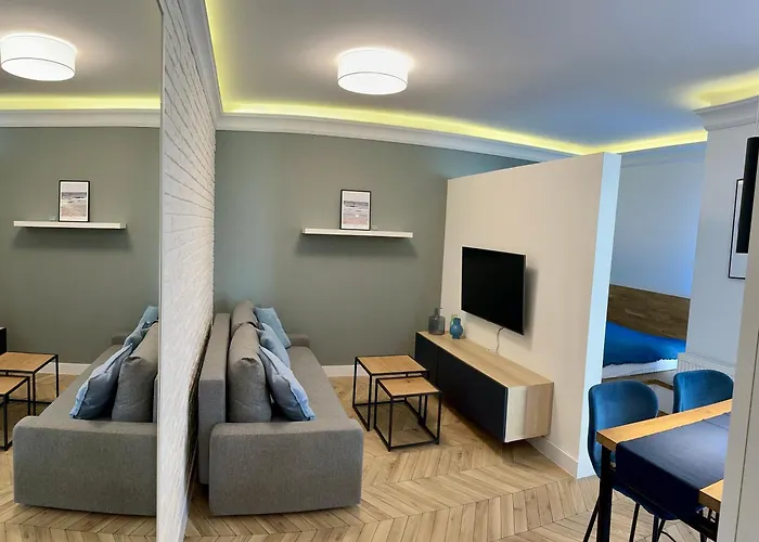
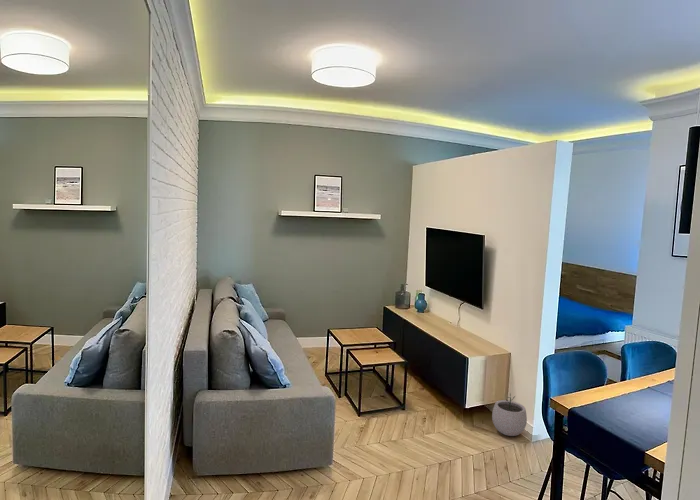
+ plant pot [491,393,528,437]
